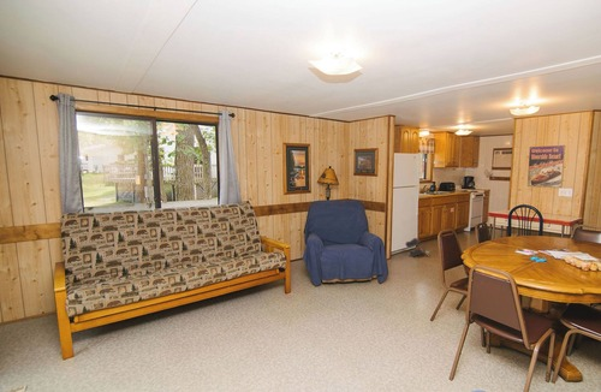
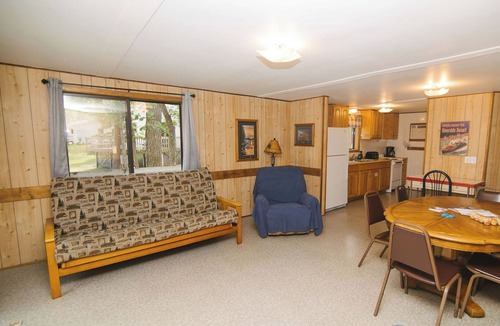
- boots [405,237,432,259]
